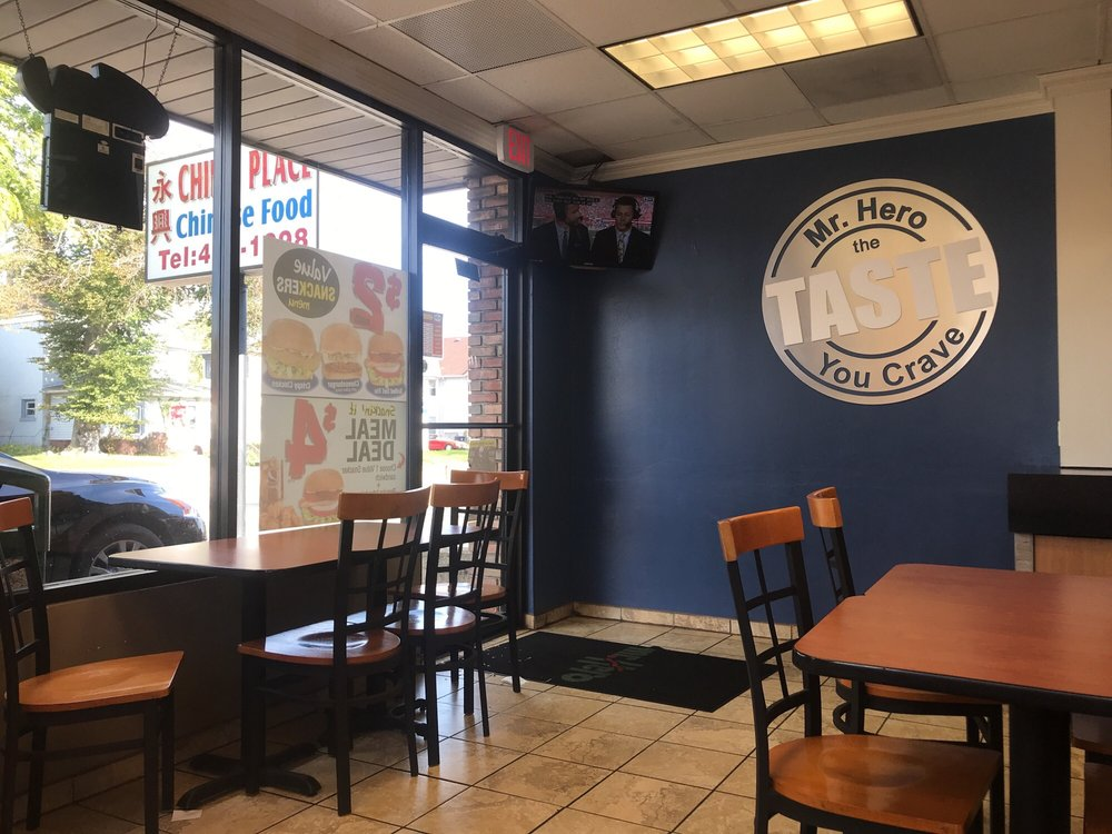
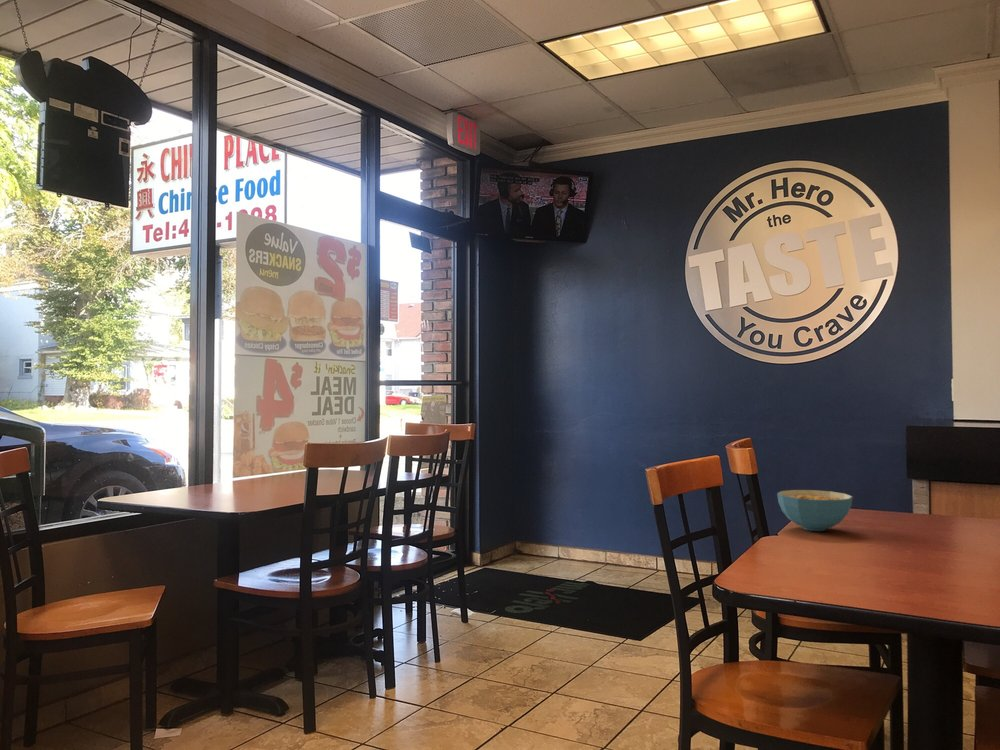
+ cereal bowl [776,489,854,532]
